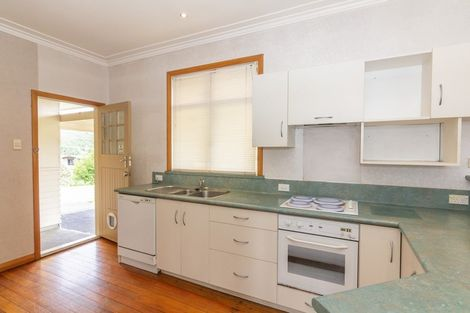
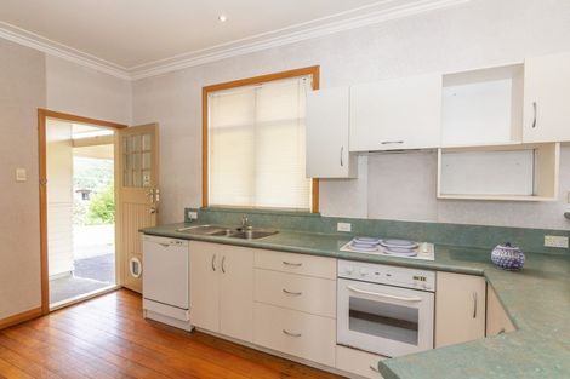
+ teapot [490,241,526,271]
